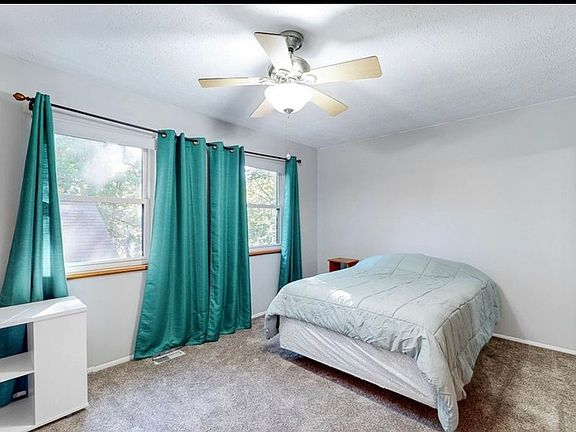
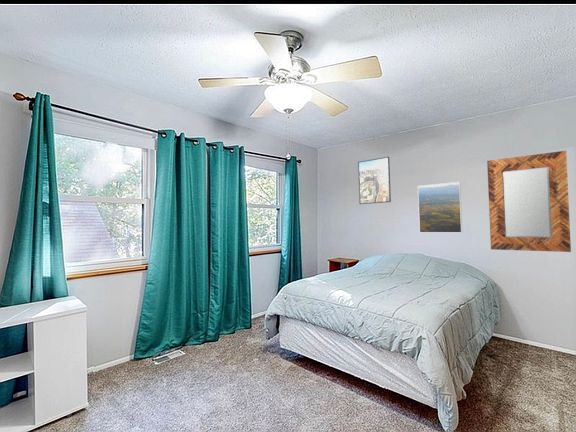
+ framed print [357,156,392,205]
+ home mirror [486,150,572,253]
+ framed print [417,181,463,234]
